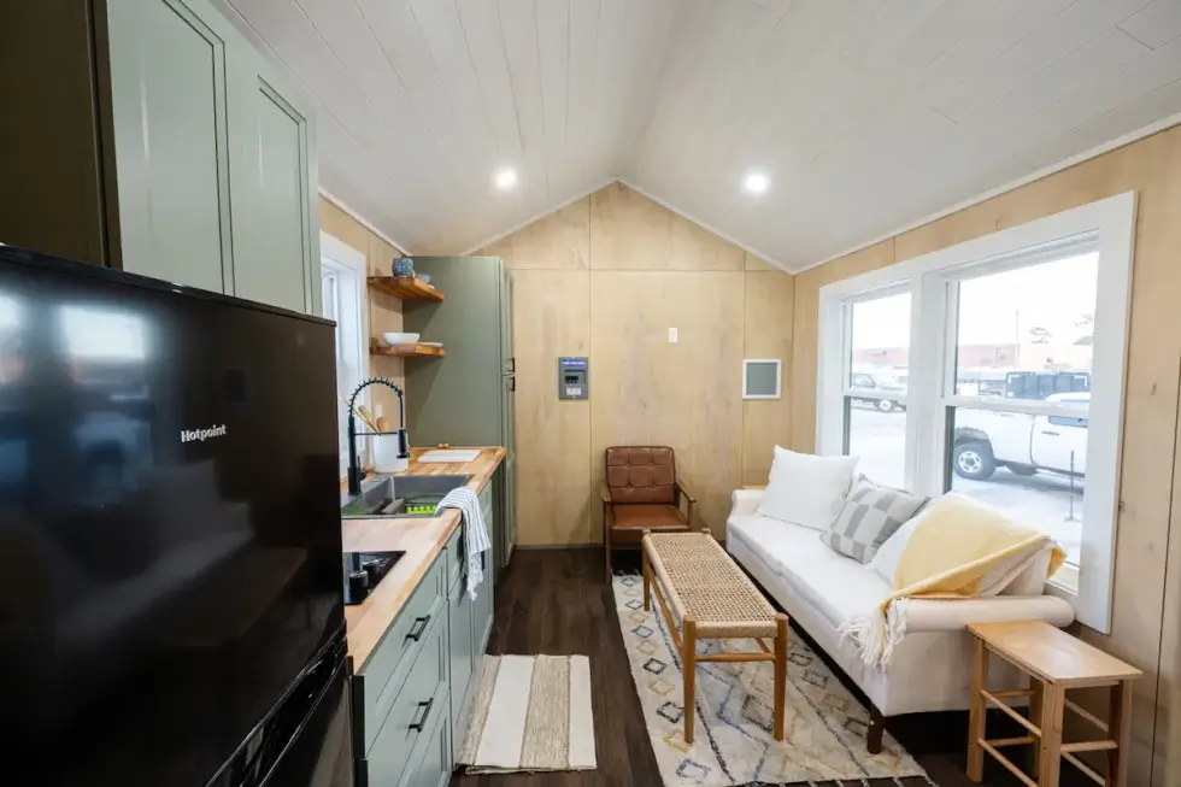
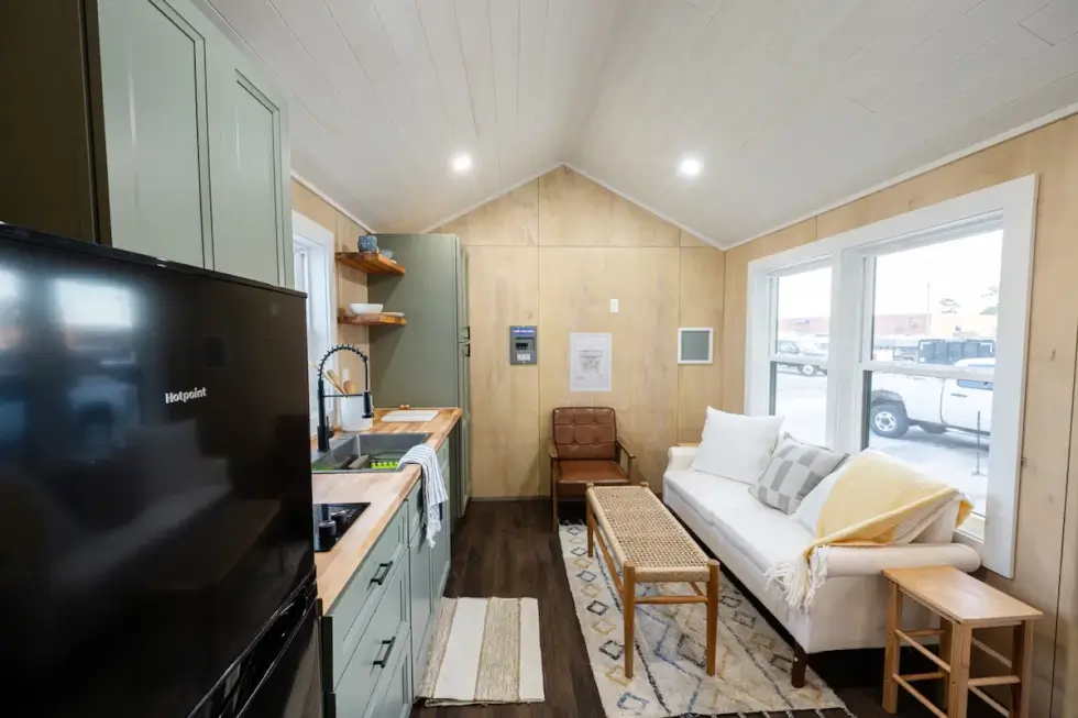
+ wall art [569,332,613,393]
